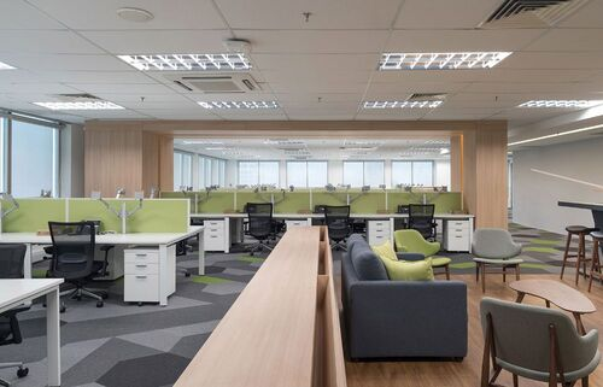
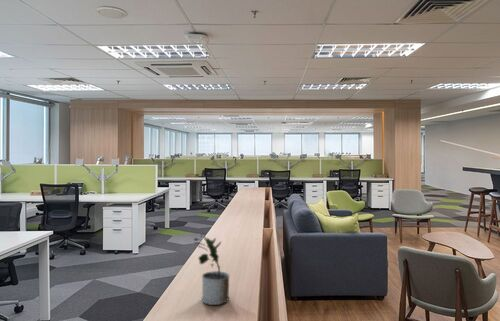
+ potted plant [193,231,230,306]
